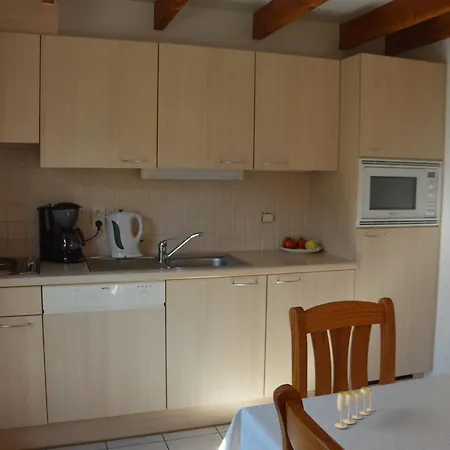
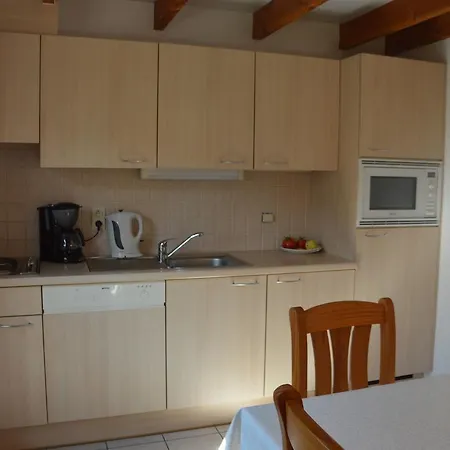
- candle [333,386,375,429]
